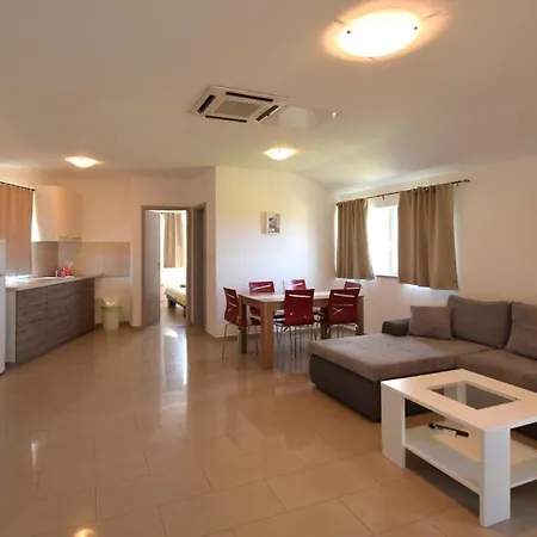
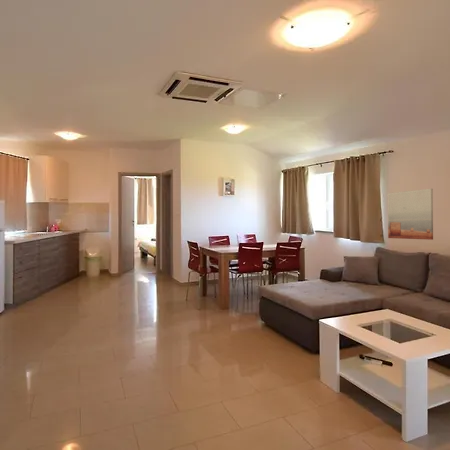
+ wall art [387,188,434,241]
